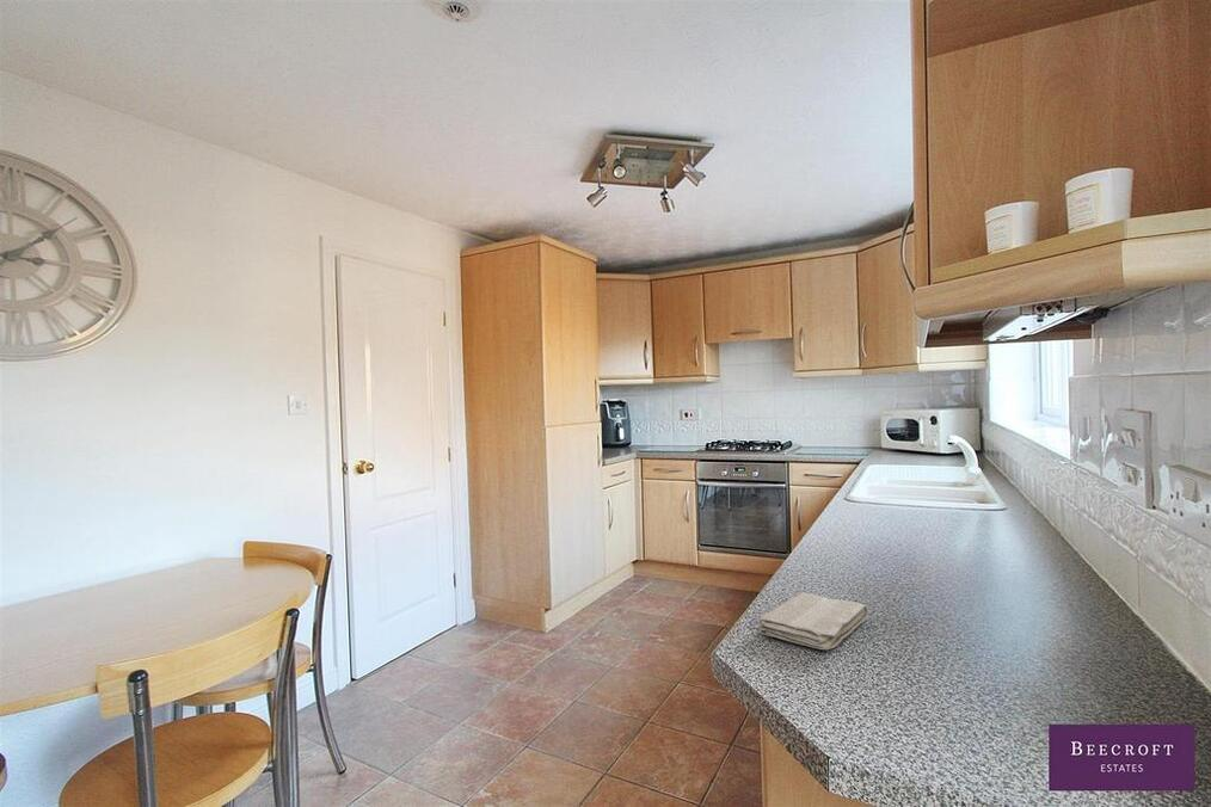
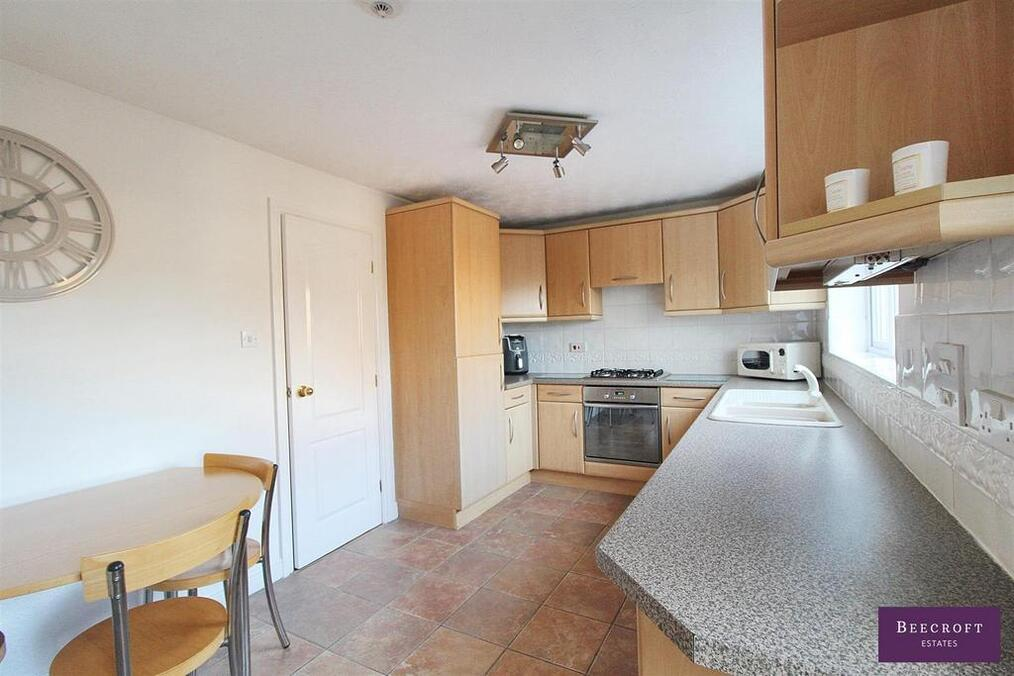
- washcloth [757,592,869,651]
